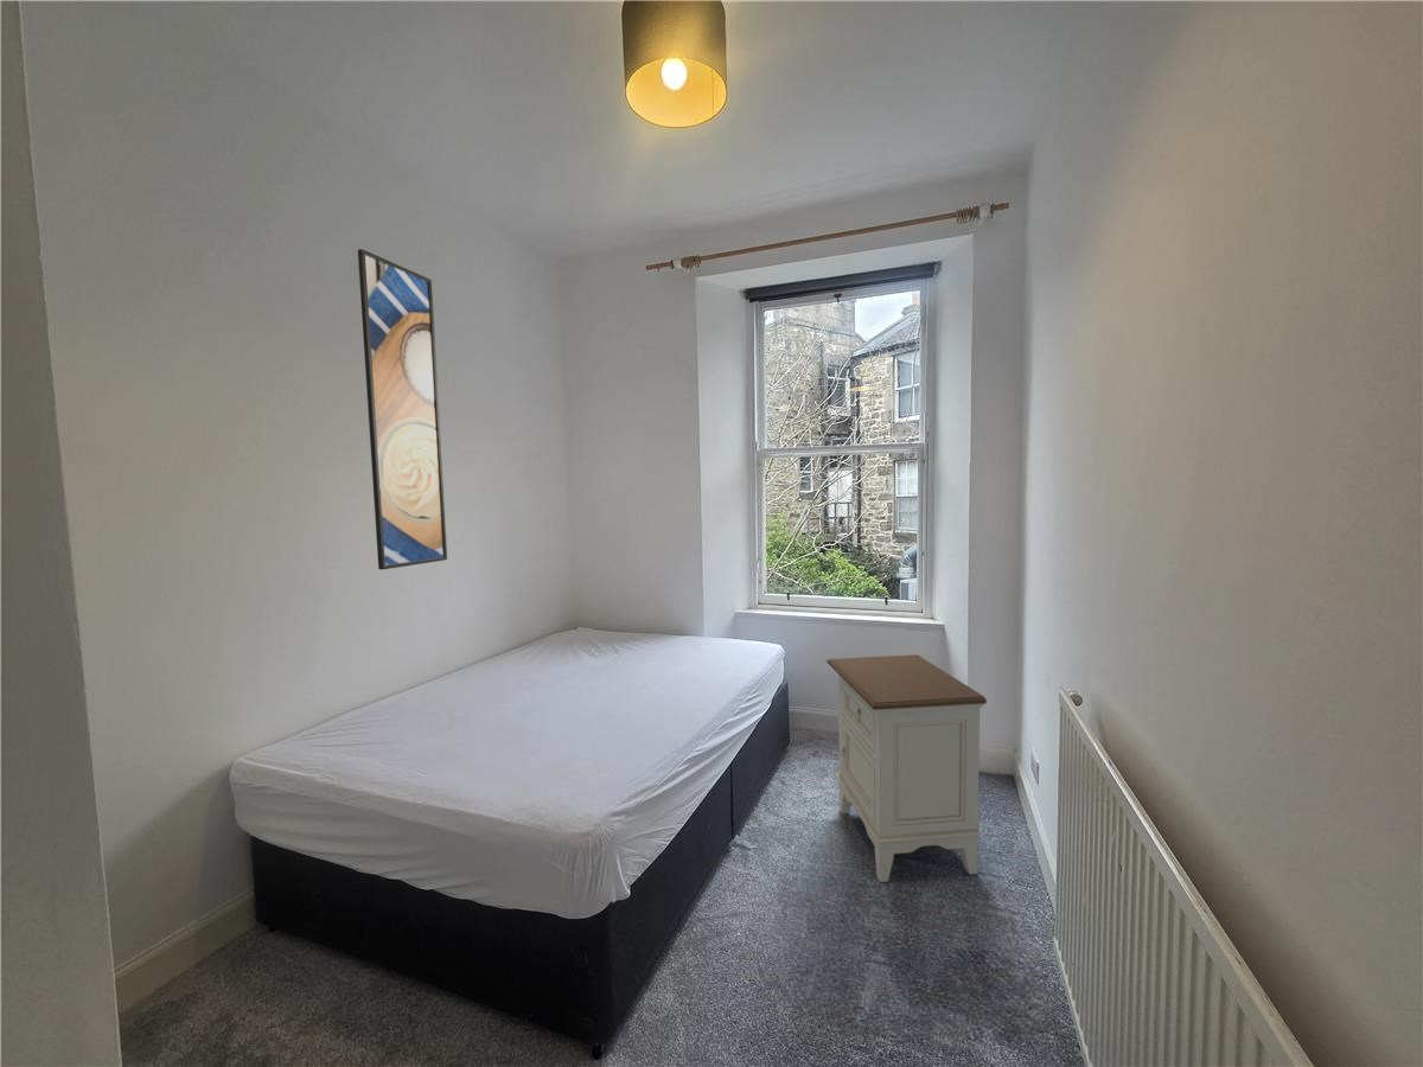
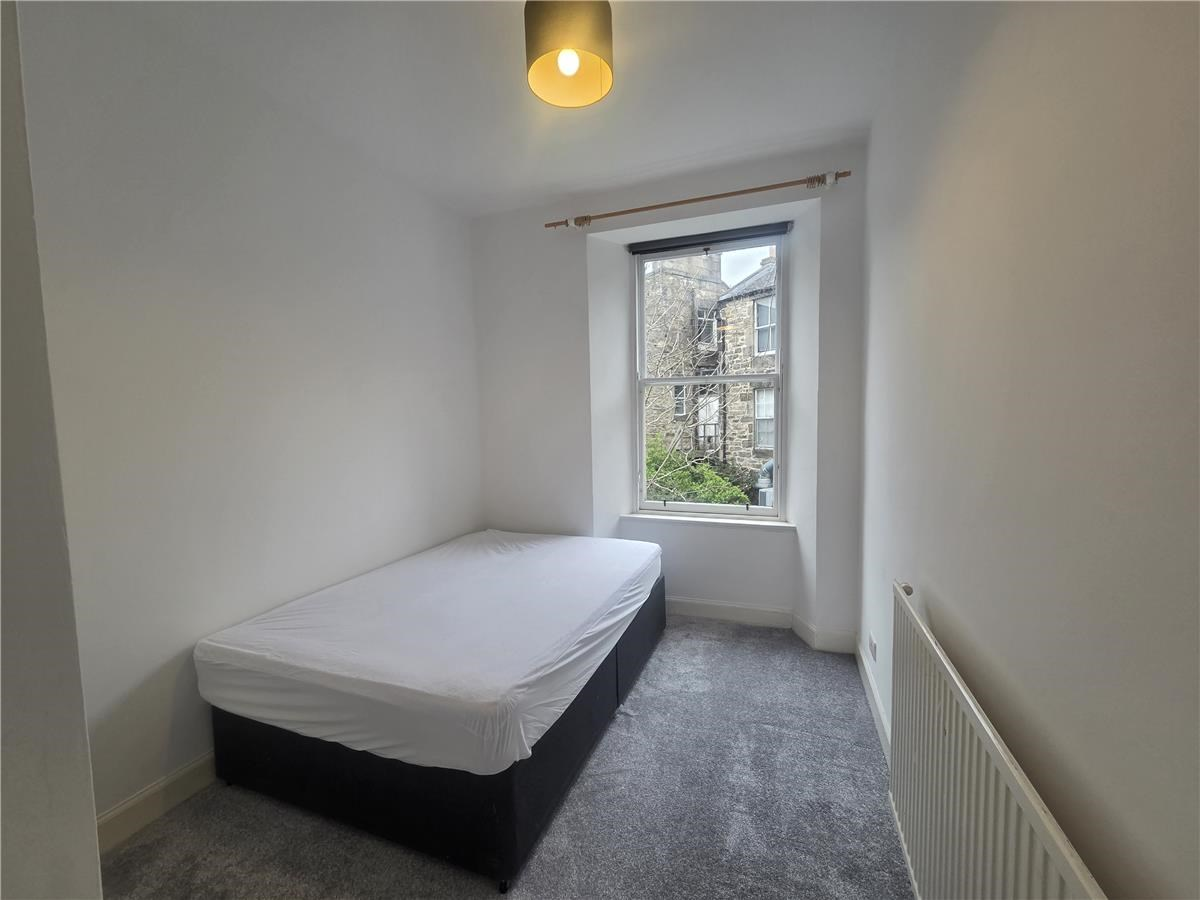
- nightstand [825,653,988,883]
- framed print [357,248,448,570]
